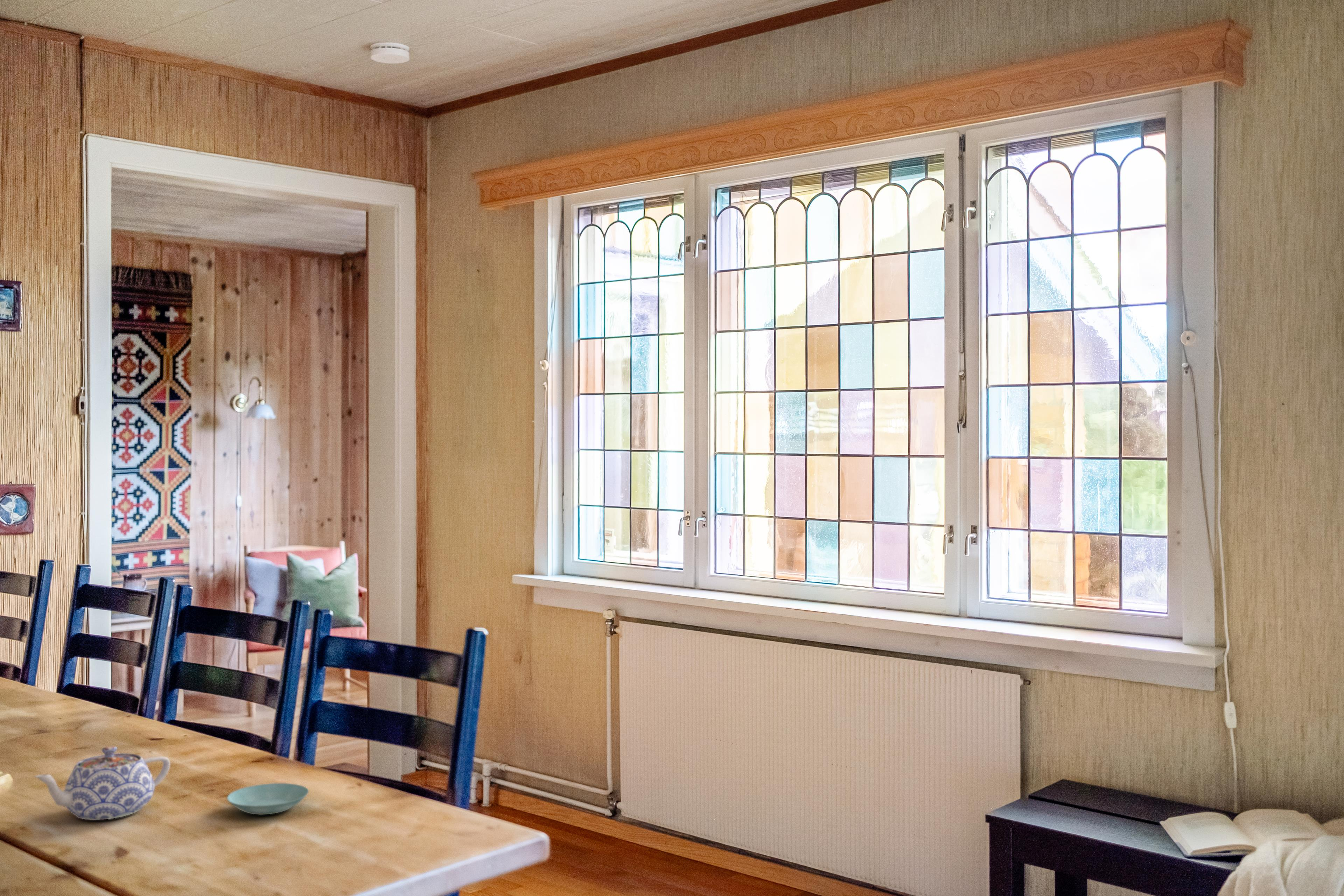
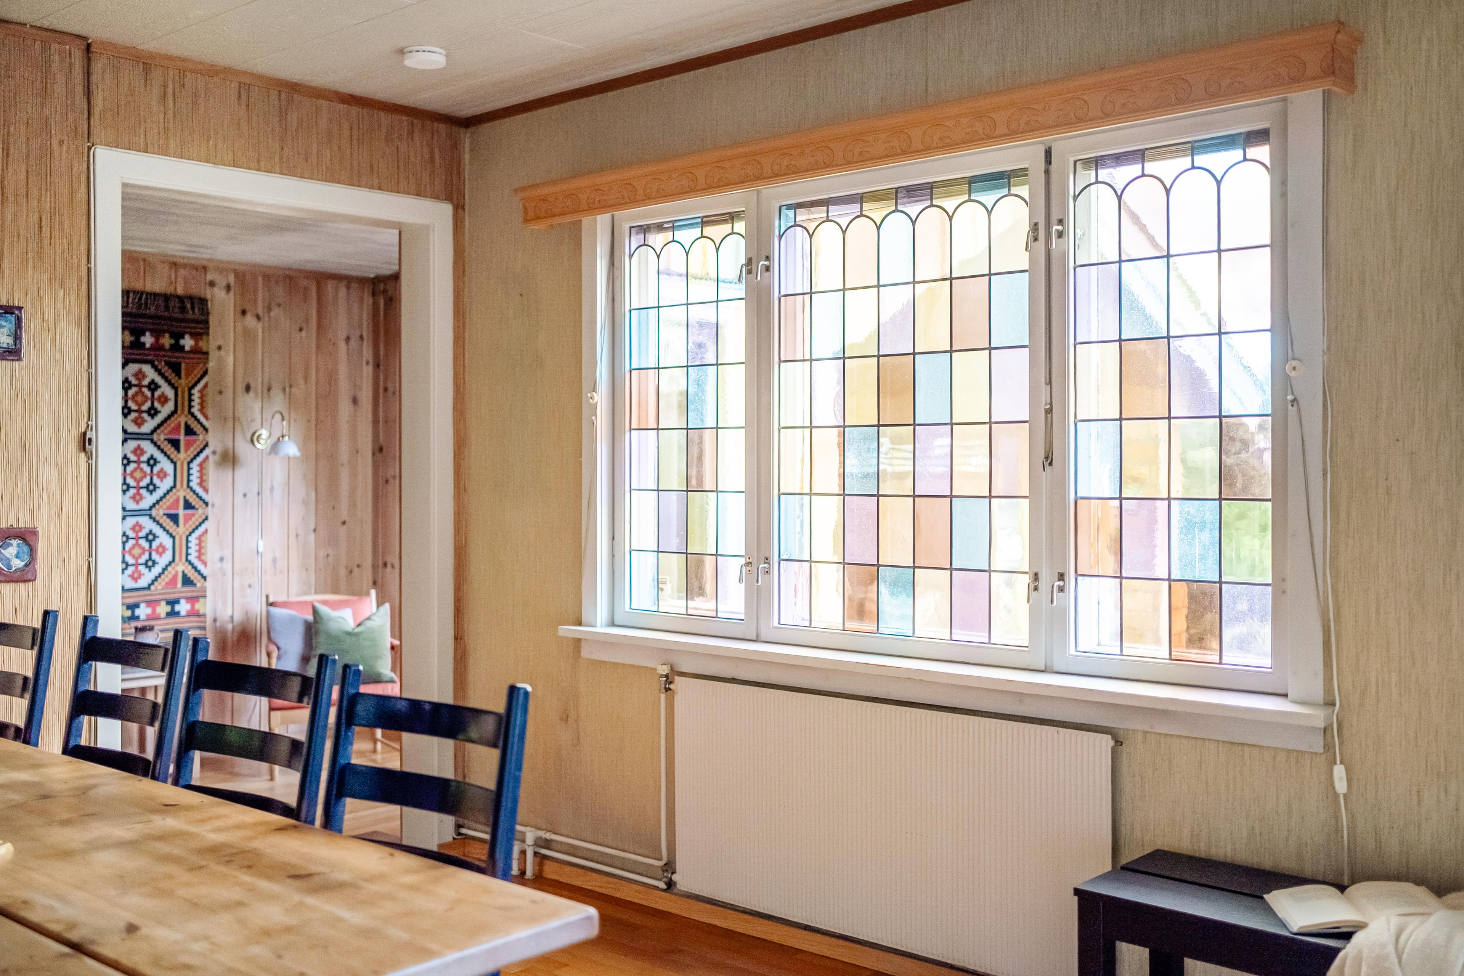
- saucer [226,783,309,815]
- teapot [34,746,171,820]
